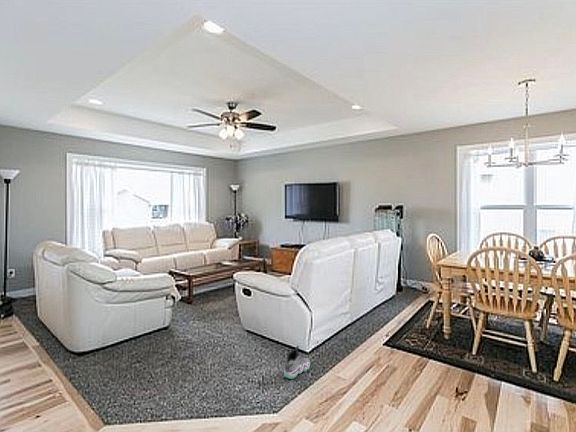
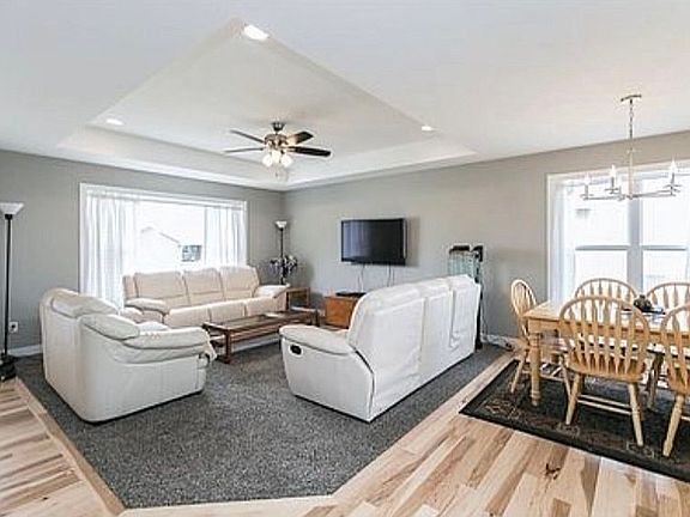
- sneaker [283,345,311,380]
